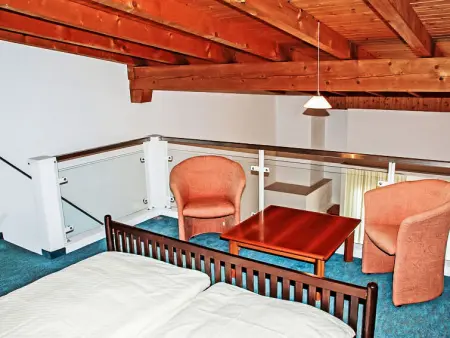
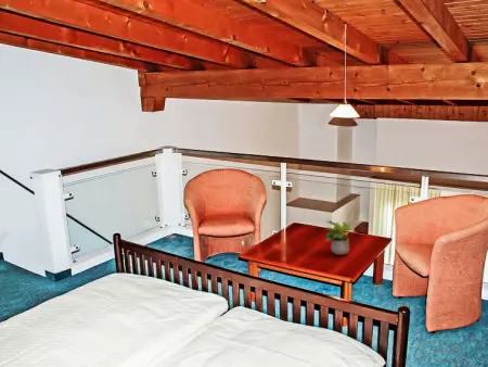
+ potted plant [324,219,352,256]
